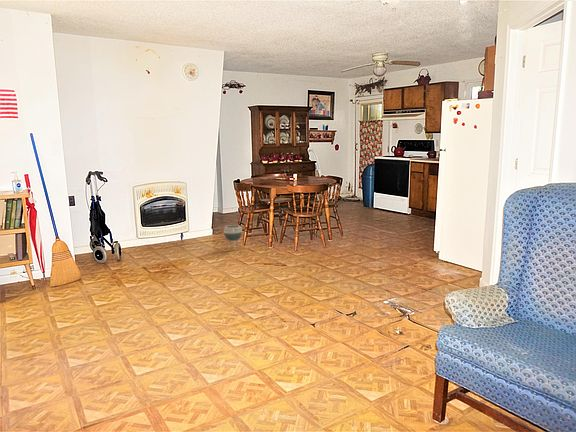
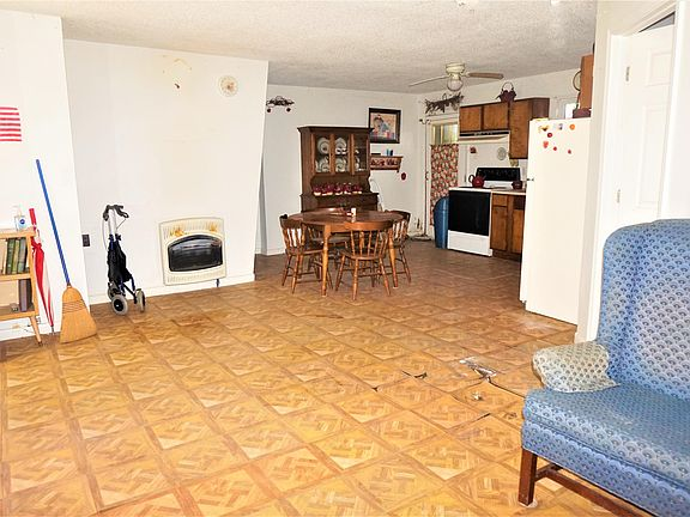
- planter [223,224,243,251]
